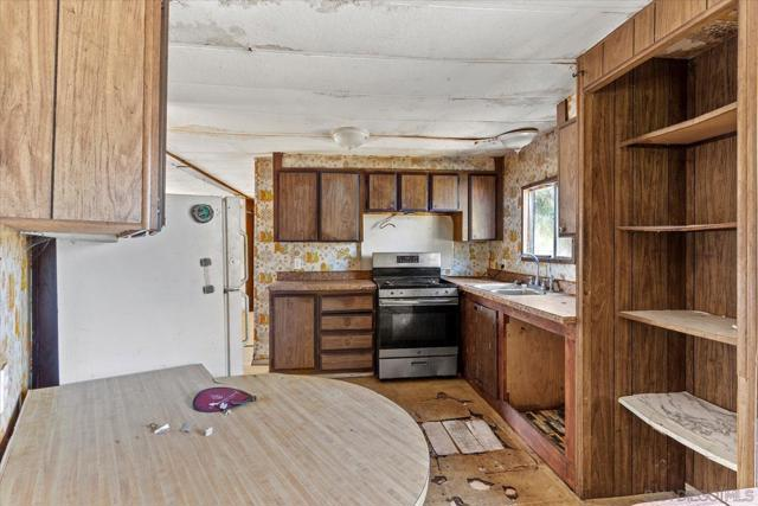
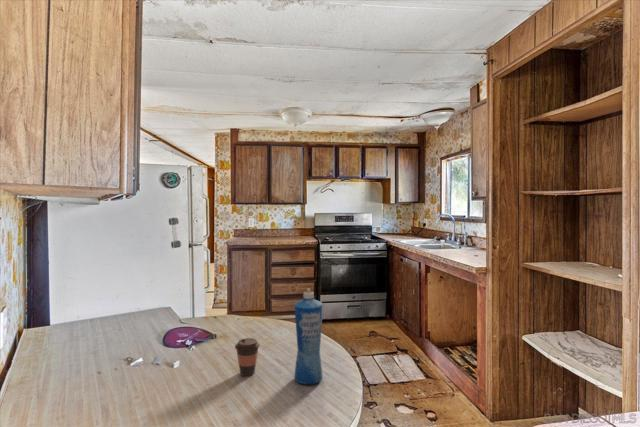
+ coffee cup [234,337,261,377]
+ squeeze bottle [293,287,324,386]
